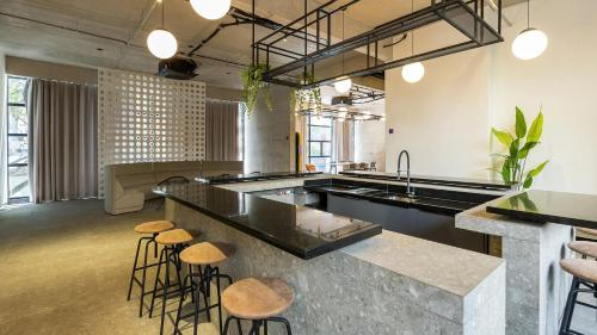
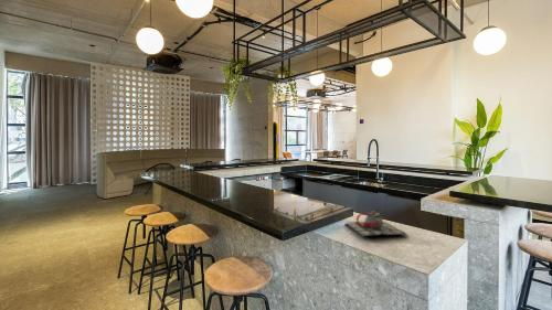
+ teapot [346,207,410,237]
